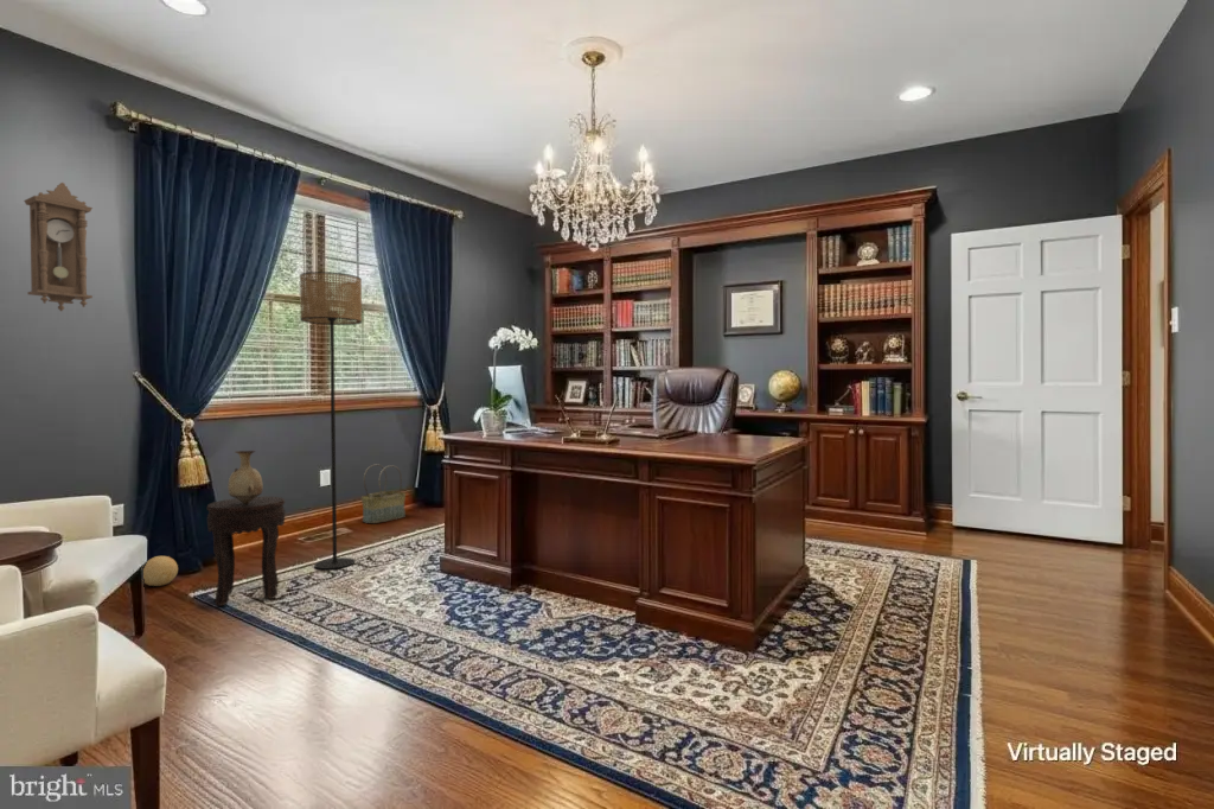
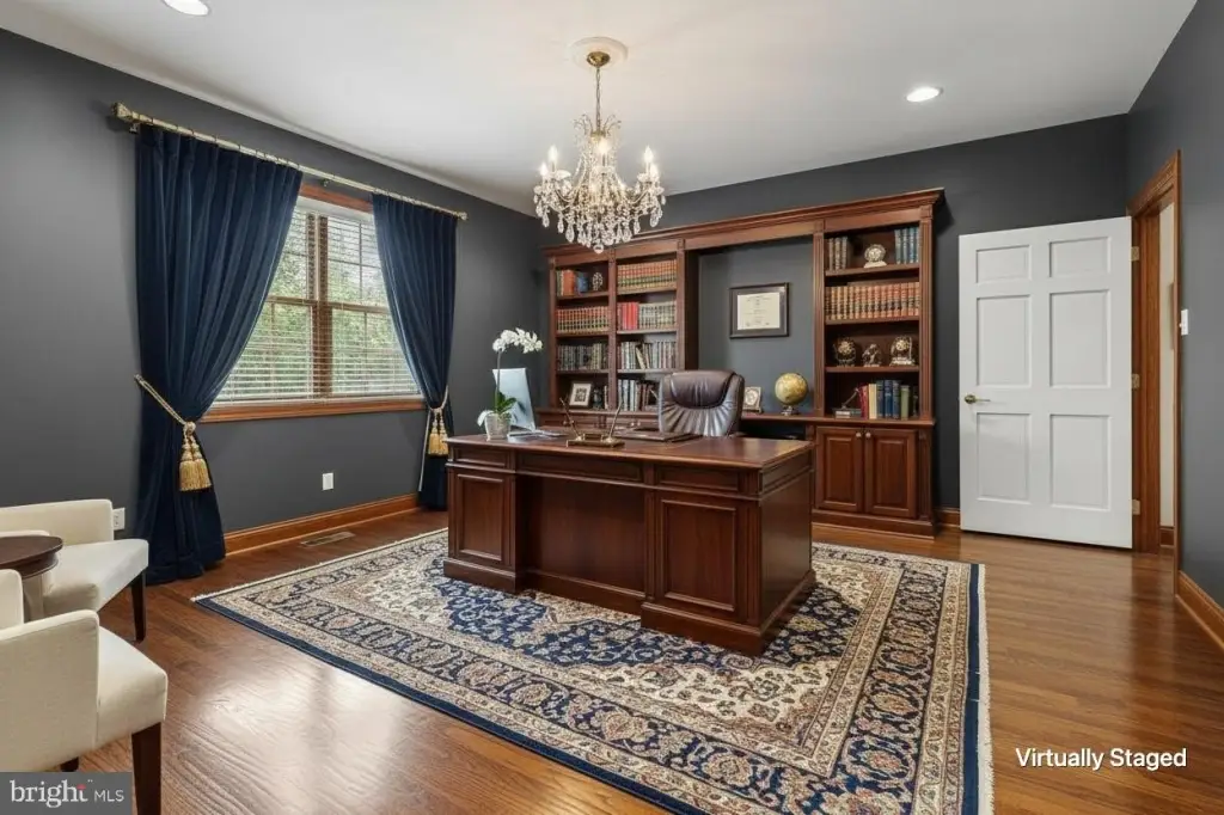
- pendulum clock [23,181,94,312]
- decorative ball [142,555,179,587]
- basket [360,463,407,524]
- vase [226,450,264,504]
- side table [206,496,287,607]
- floor lamp [299,270,363,571]
